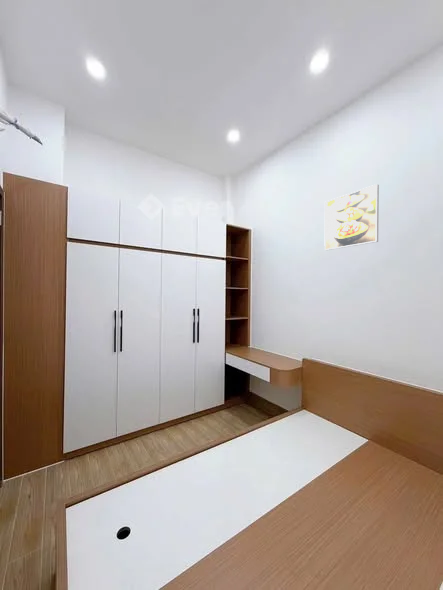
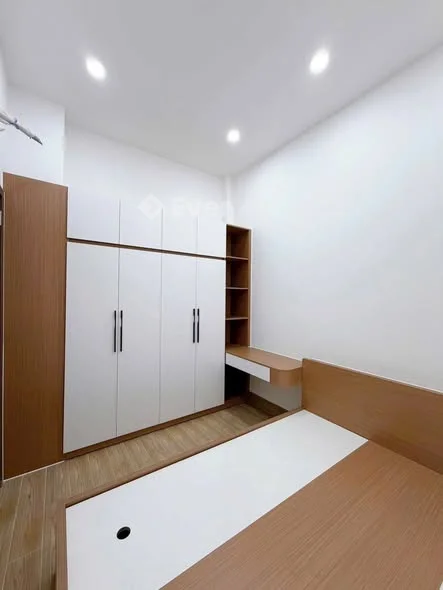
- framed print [323,183,380,251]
